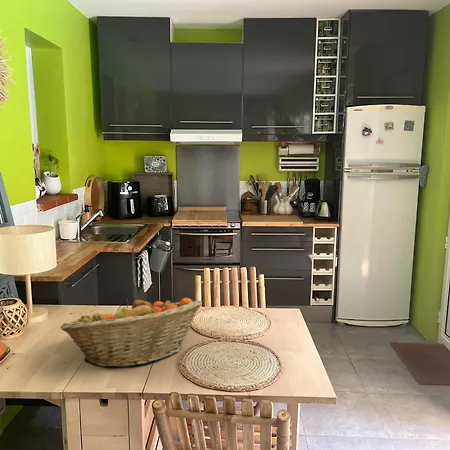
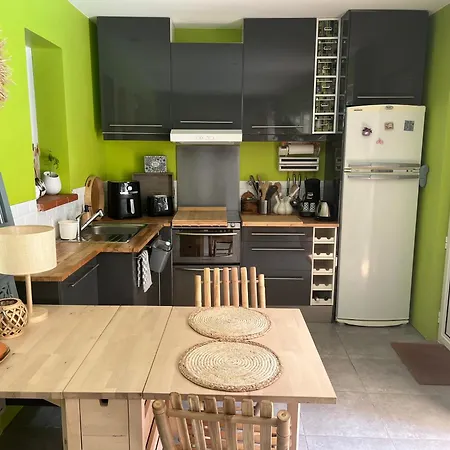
- fruit basket [60,297,203,368]
